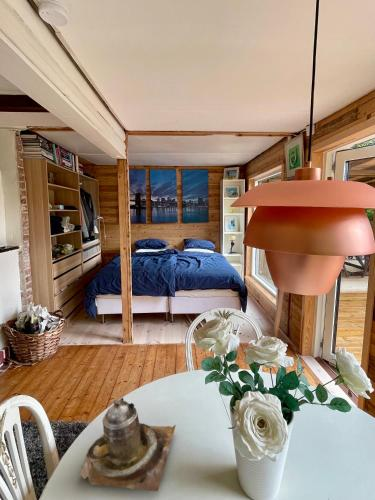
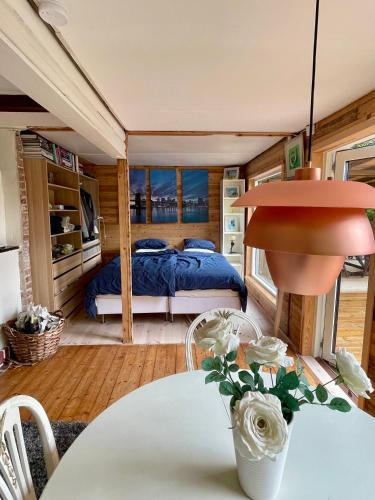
- teapot [79,397,177,492]
